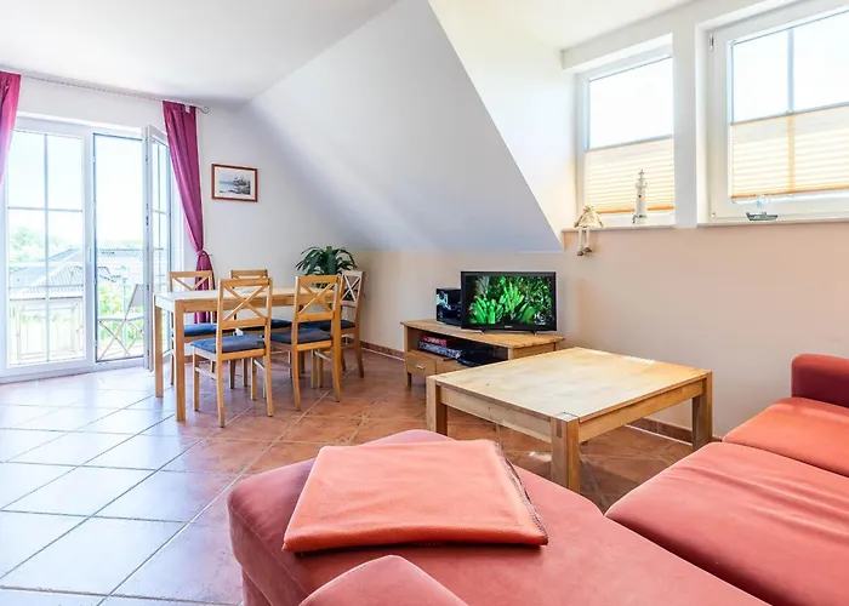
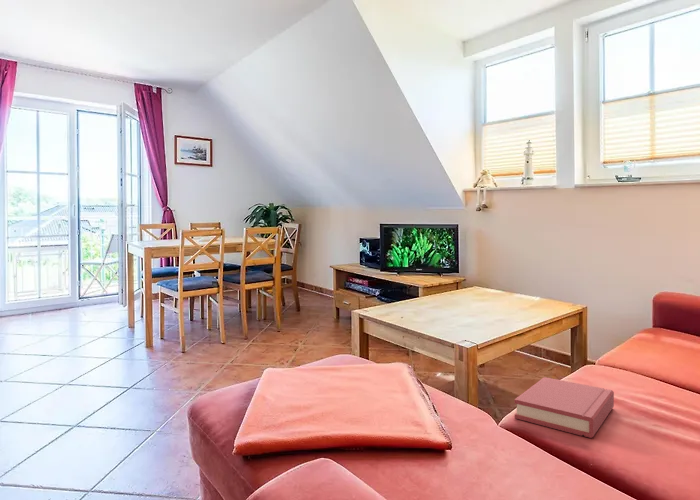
+ hardback book [514,376,615,439]
